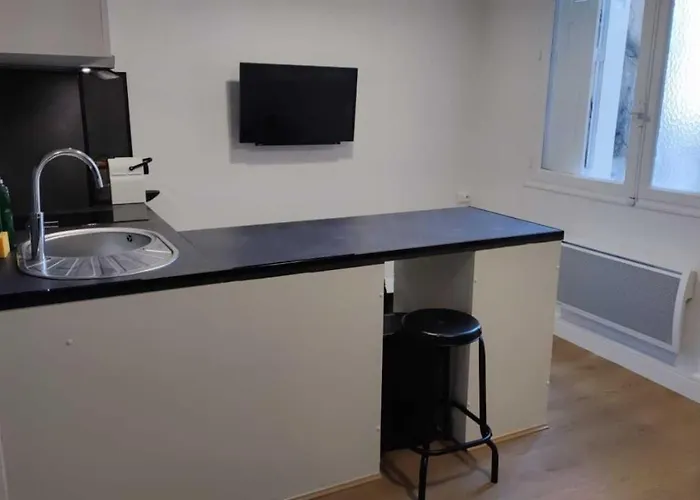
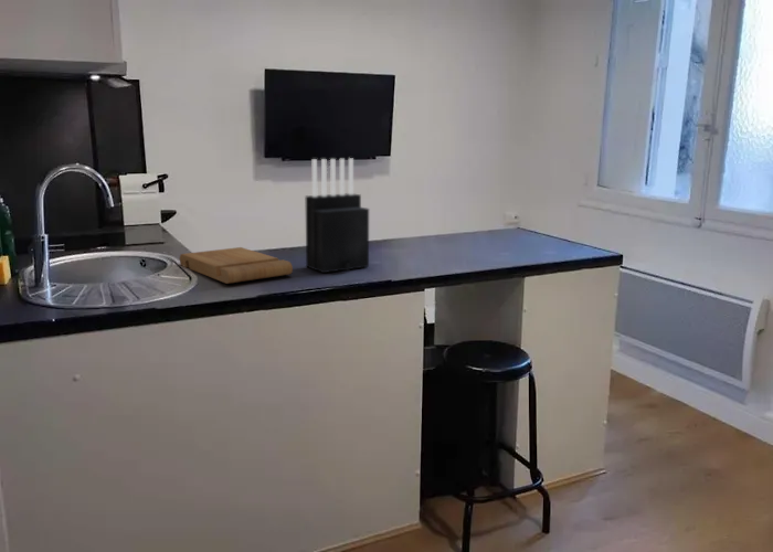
+ cutting board [179,246,294,285]
+ knife block [304,157,370,274]
